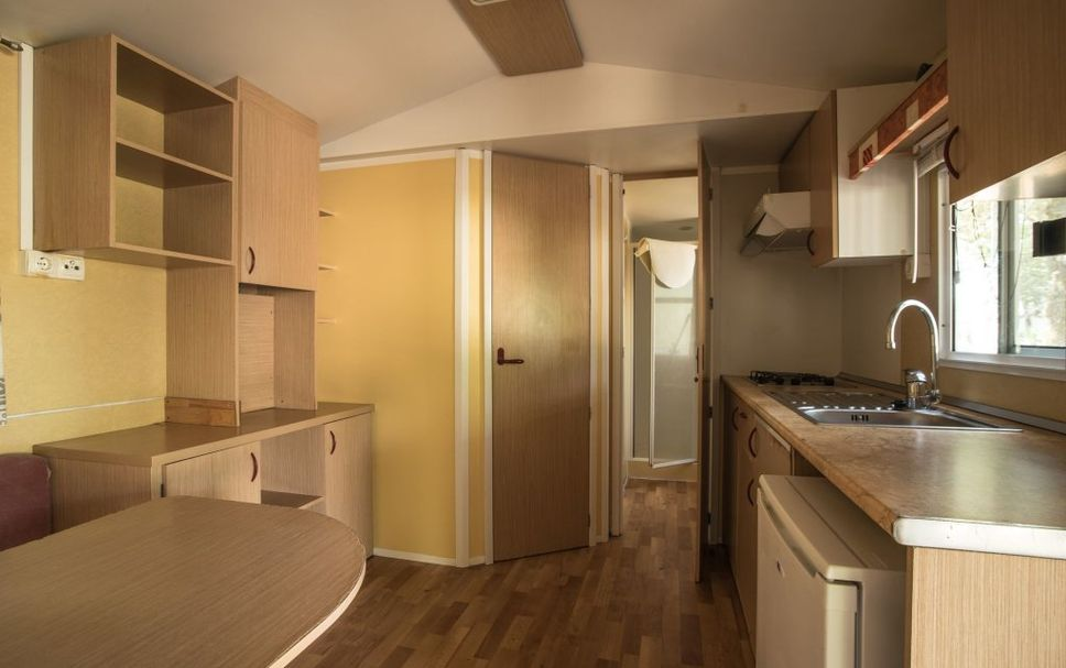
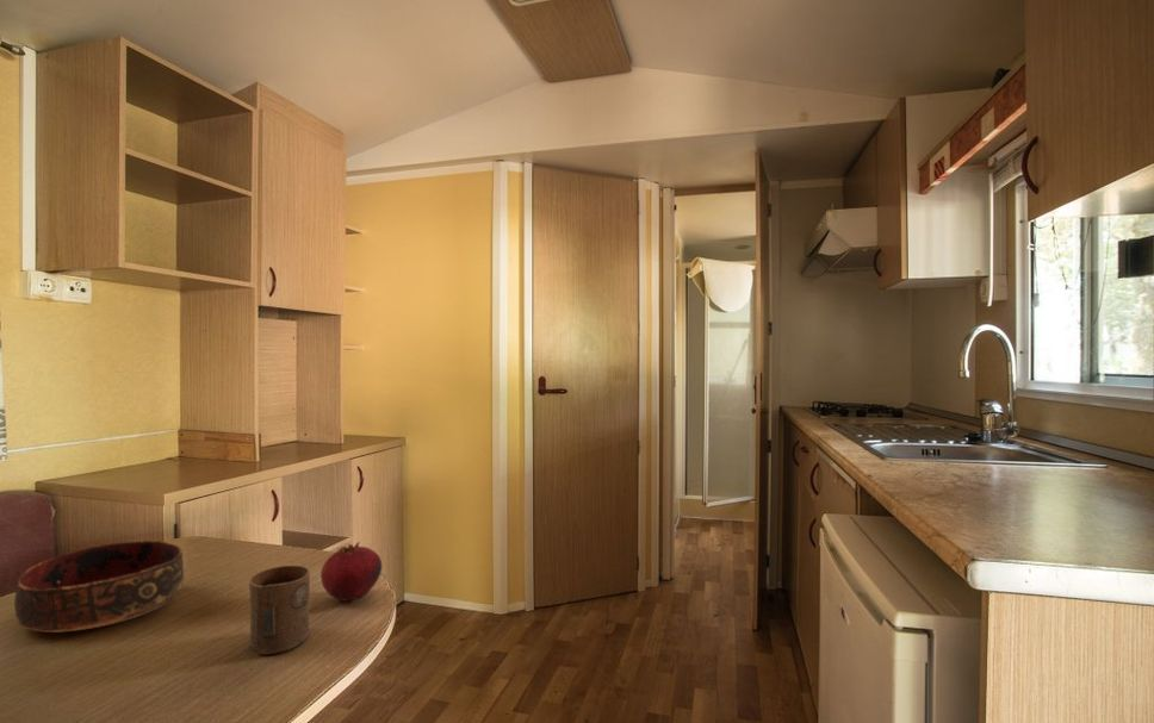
+ fruit [319,541,383,602]
+ bowl [13,540,185,634]
+ cup [248,565,311,656]
